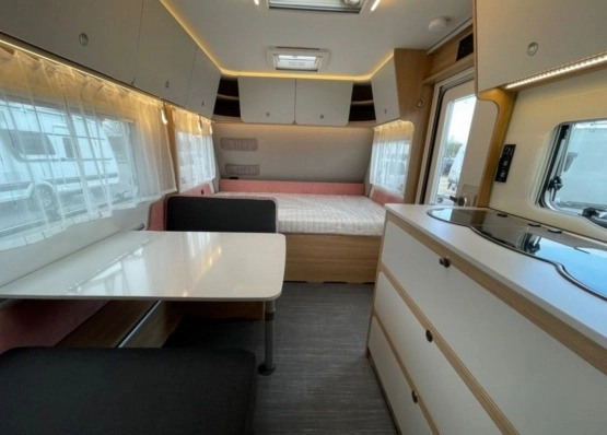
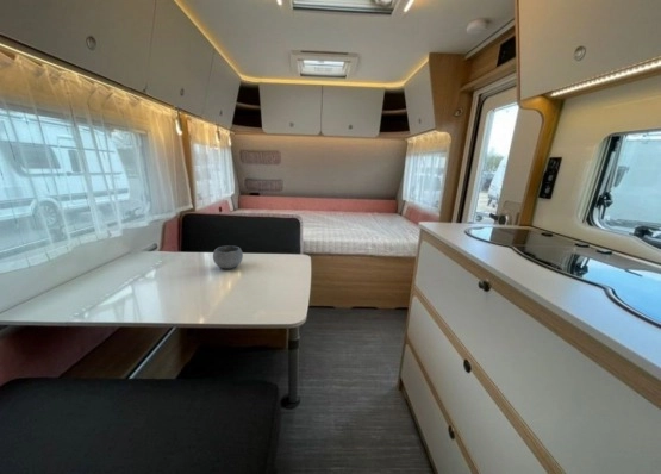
+ bowl [212,244,244,270]
